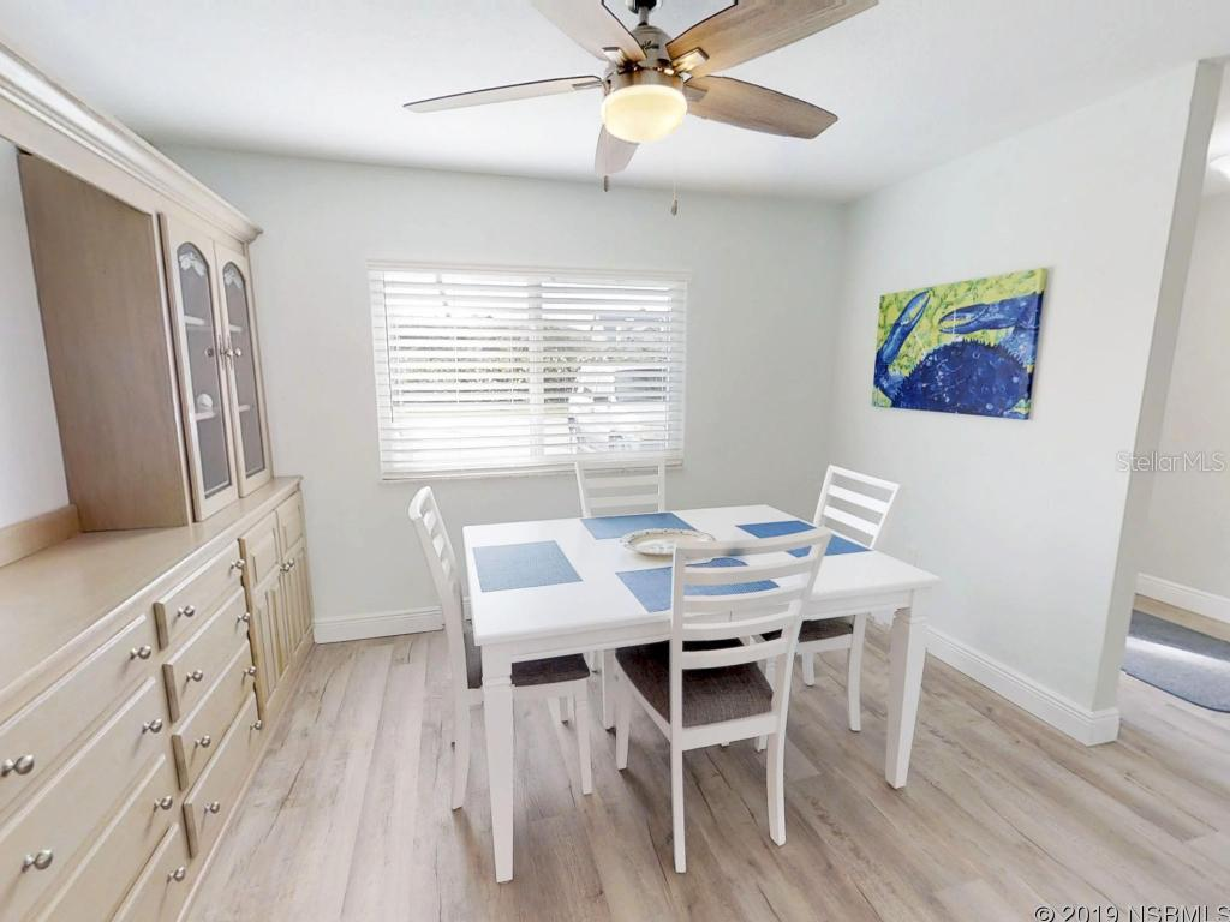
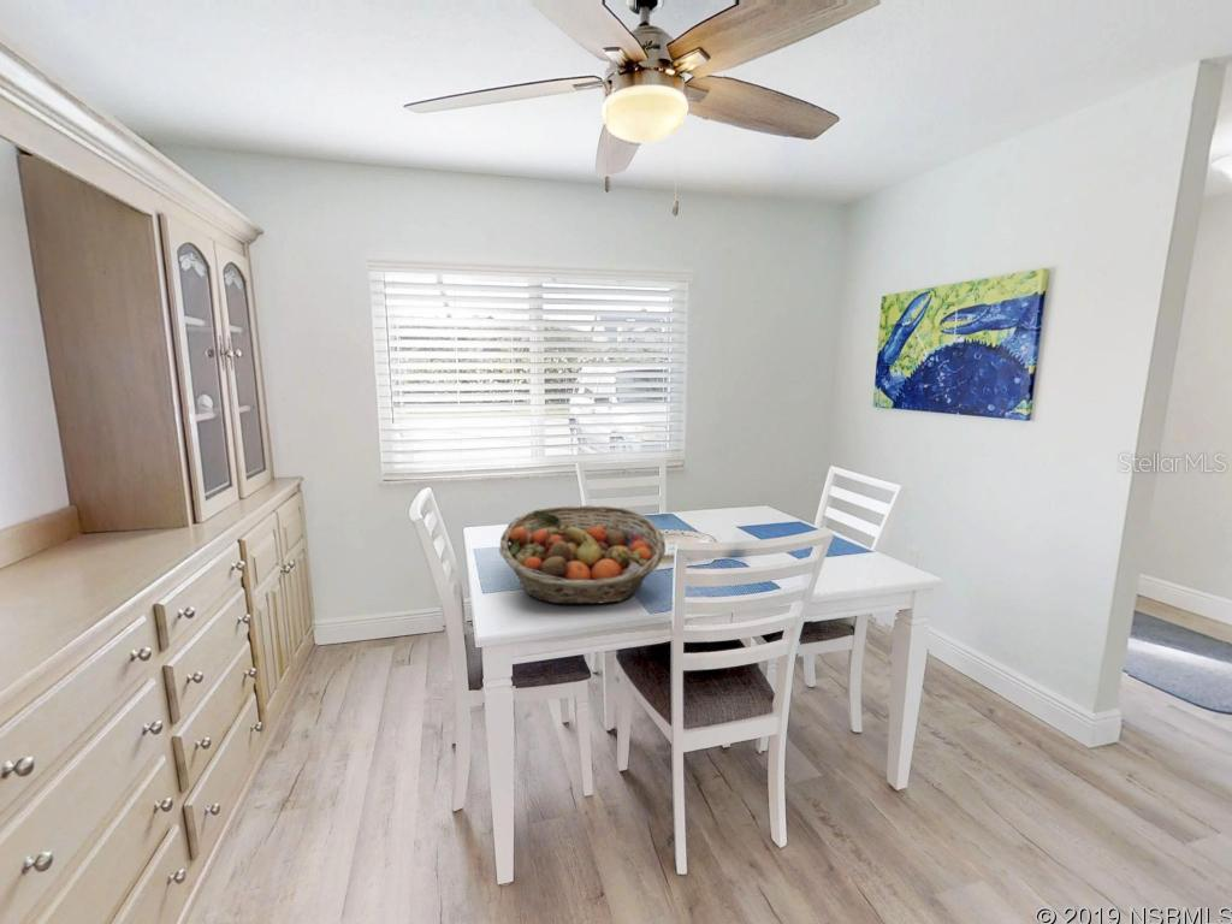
+ fruit basket [498,504,667,605]
